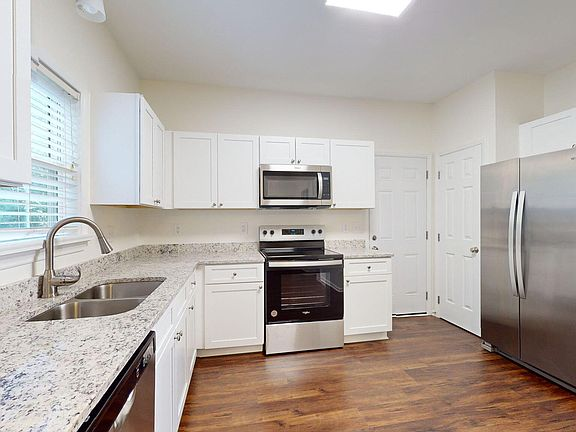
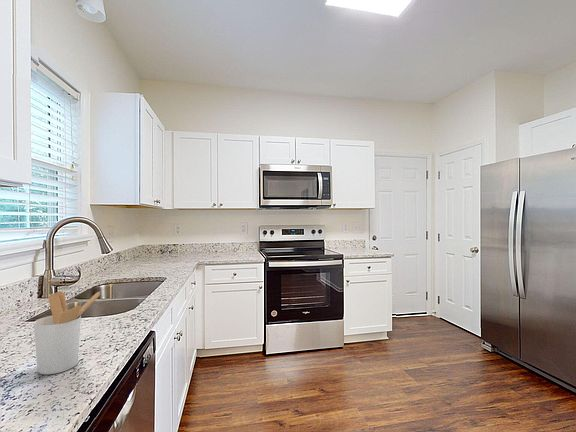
+ utensil holder [33,291,101,375]
